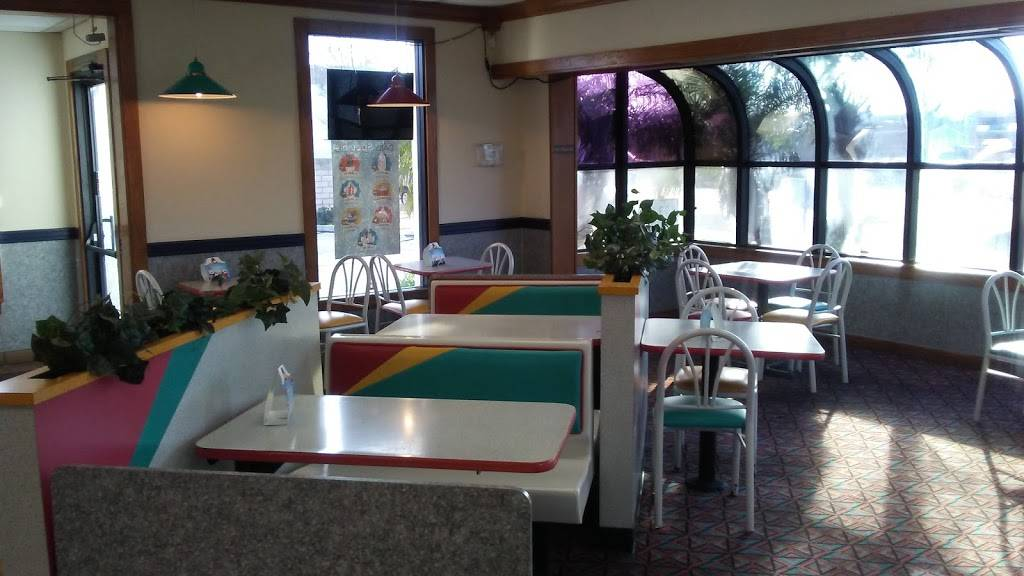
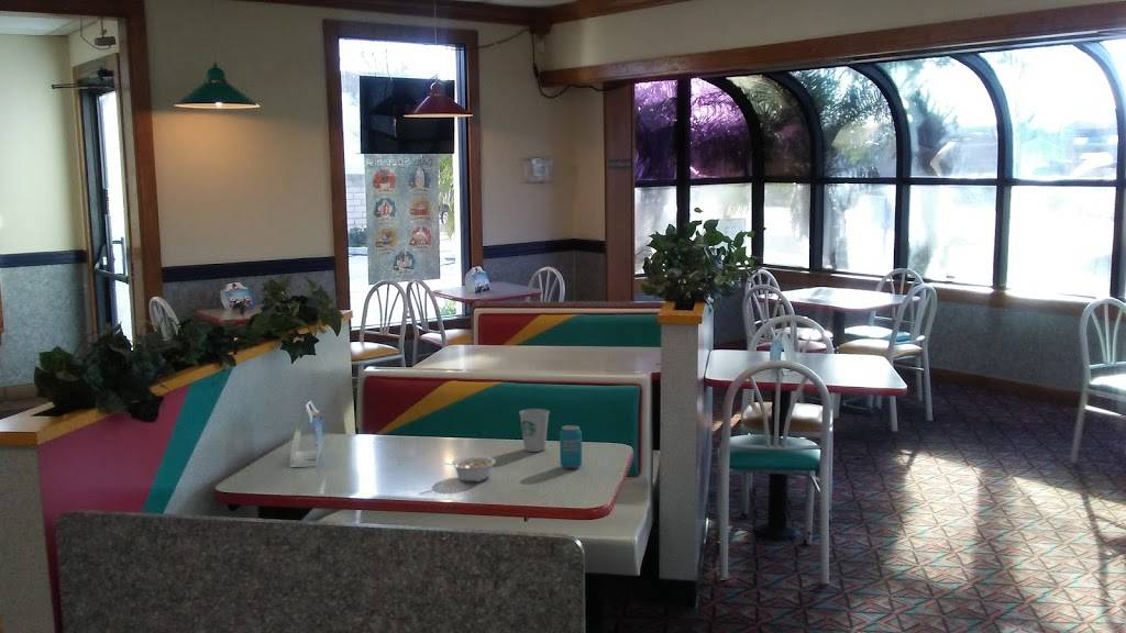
+ beverage can [559,424,583,469]
+ paper cup [518,408,551,453]
+ legume [443,455,497,484]
